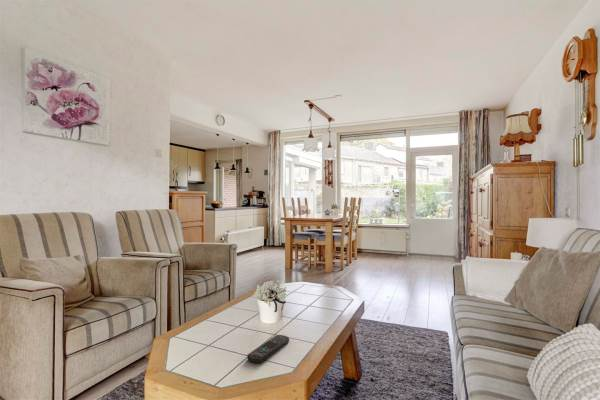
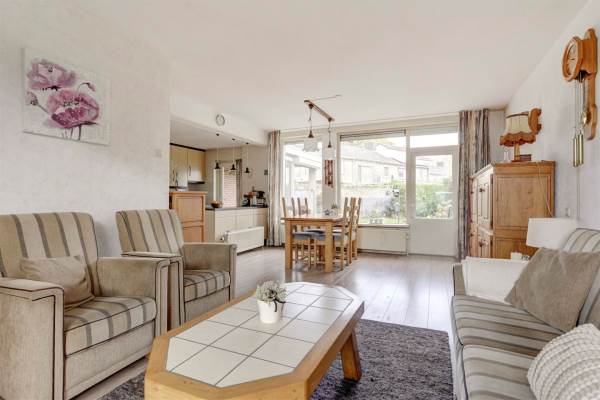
- remote control [246,334,290,364]
